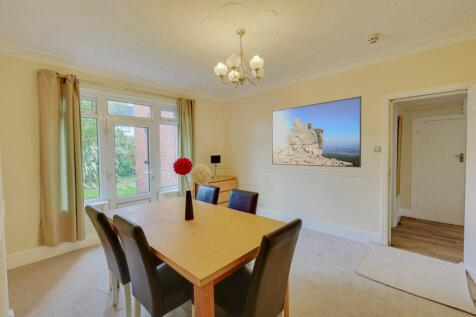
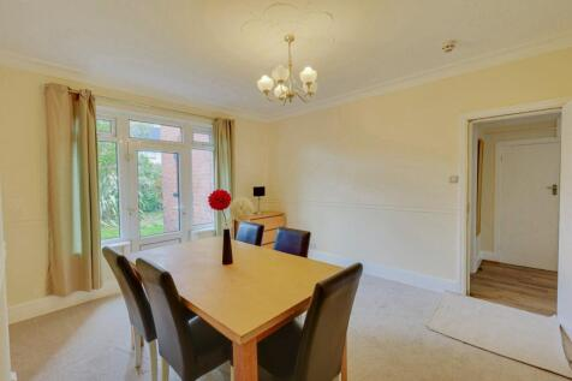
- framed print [271,95,362,168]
